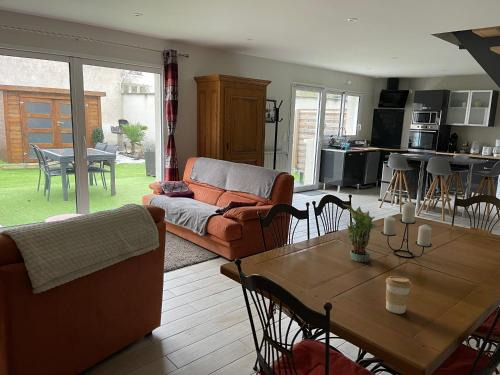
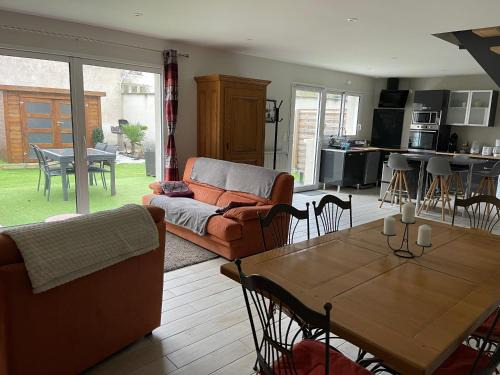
- coffee cup [385,275,413,315]
- potted plant [342,203,378,263]
